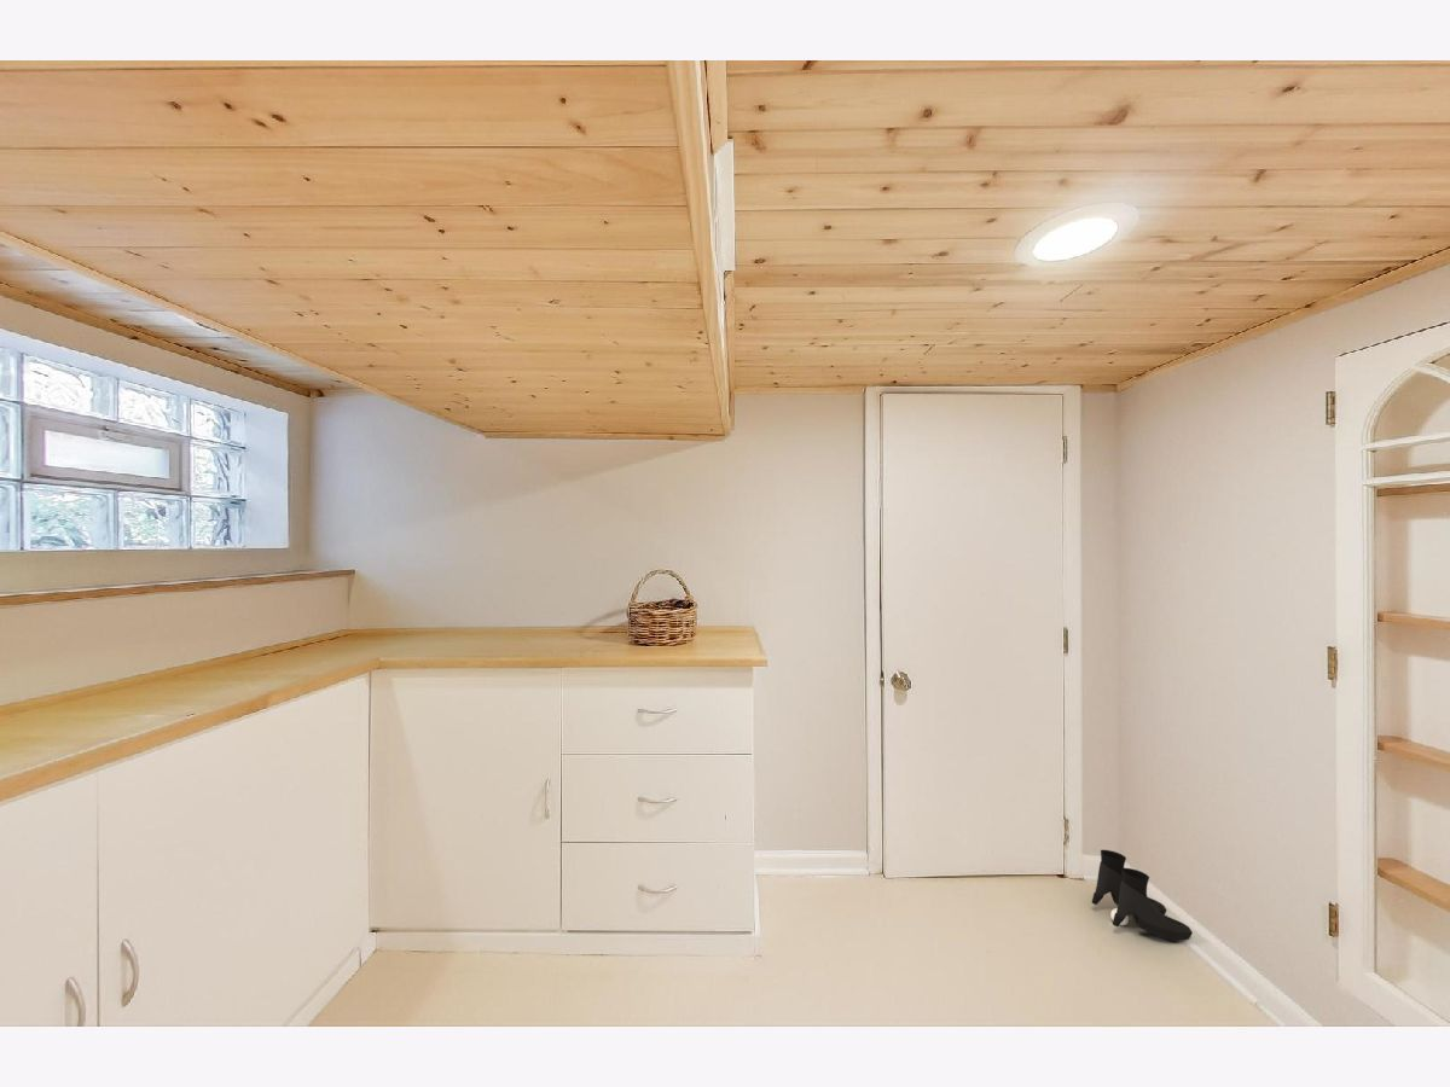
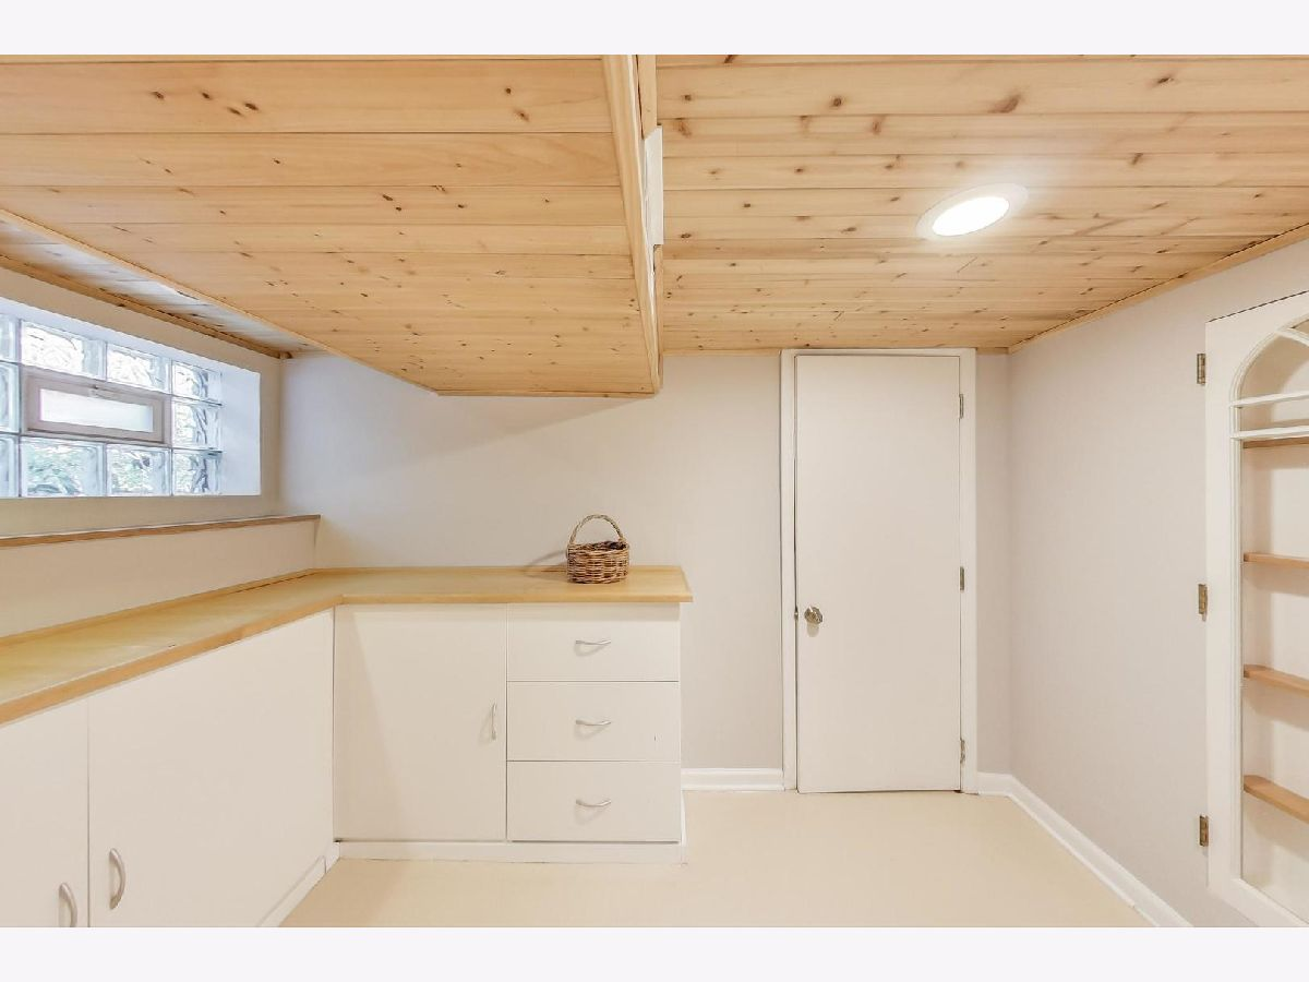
- boots [1091,849,1194,942]
